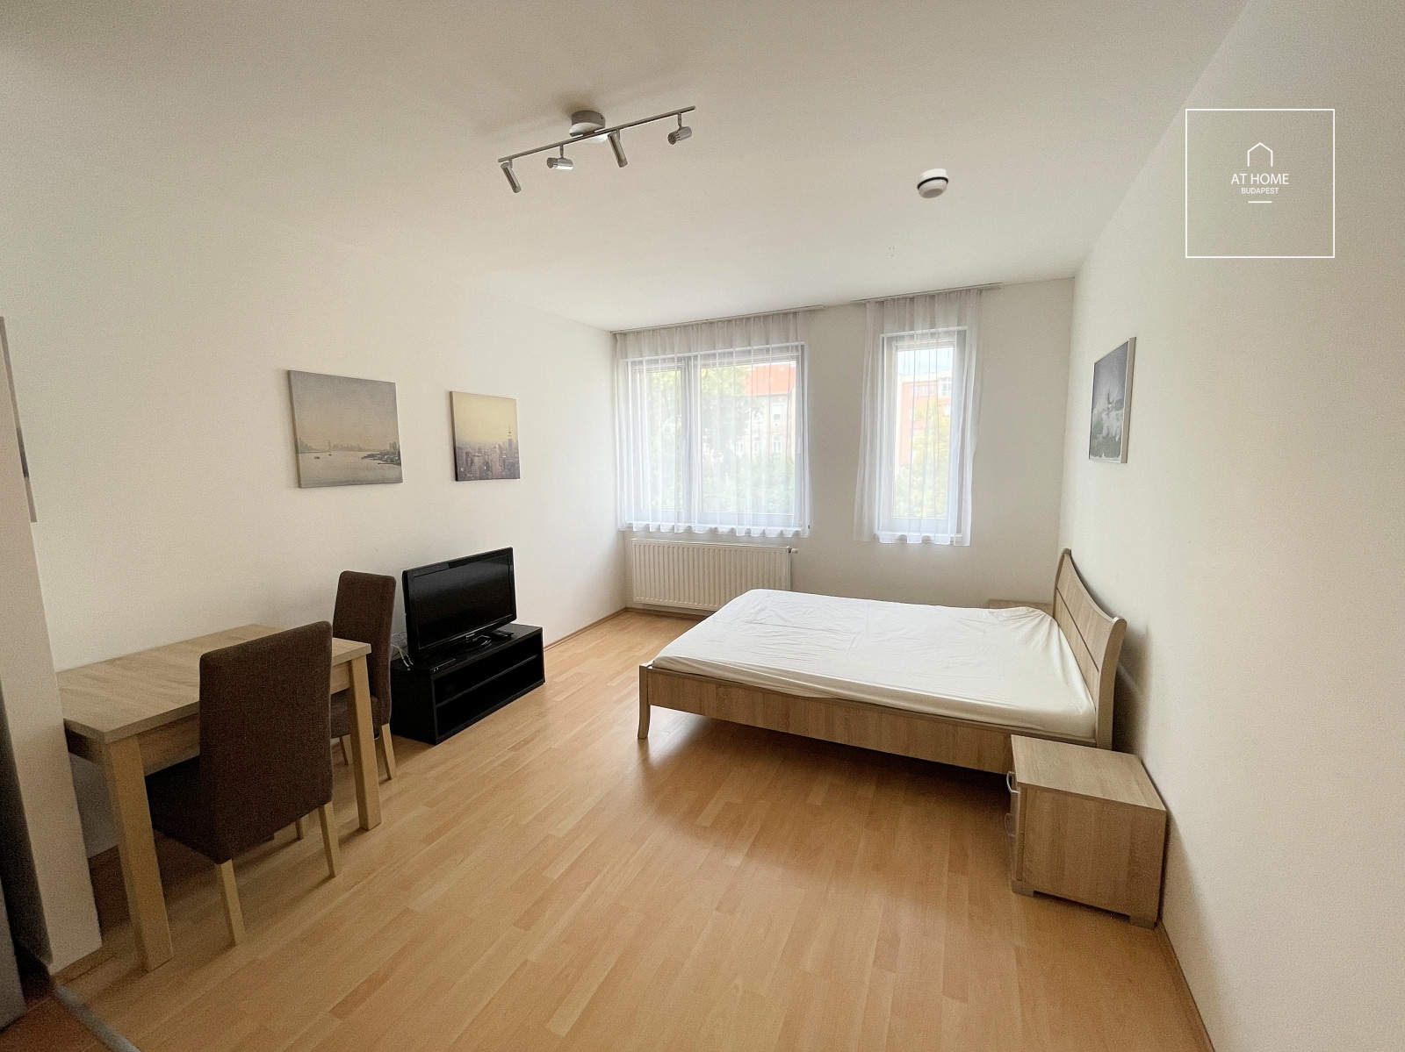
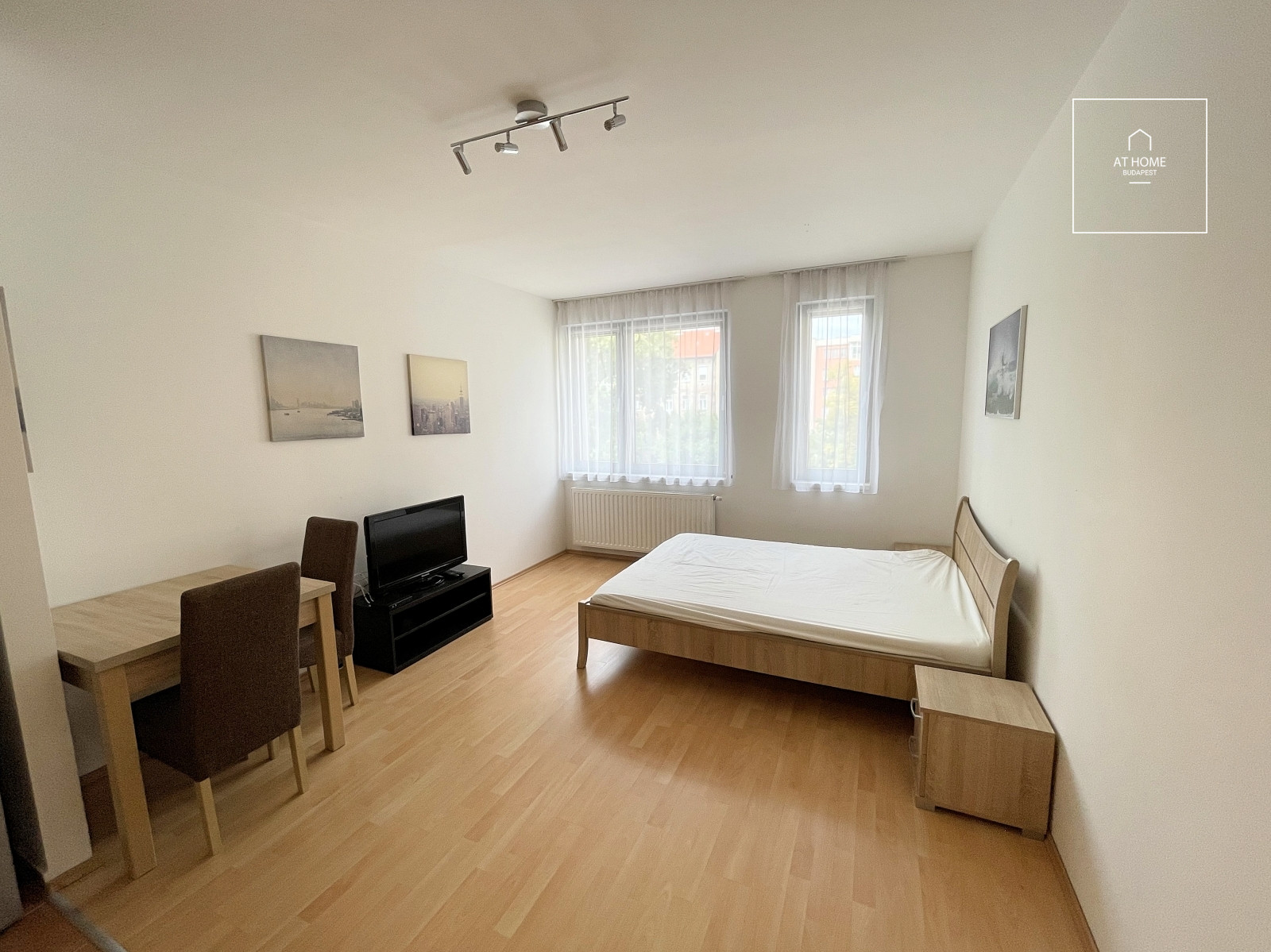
- smoke detector [916,168,950,199]
